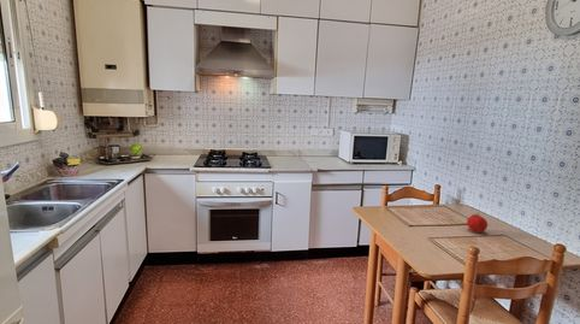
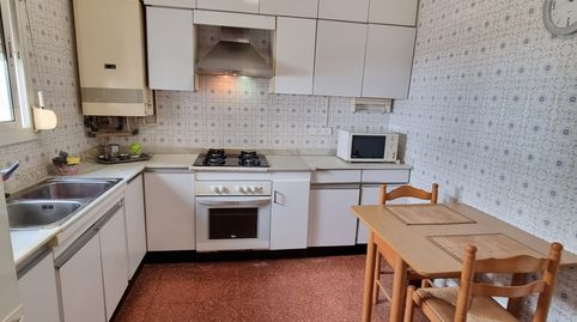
- fruit [466,212,489,234]
